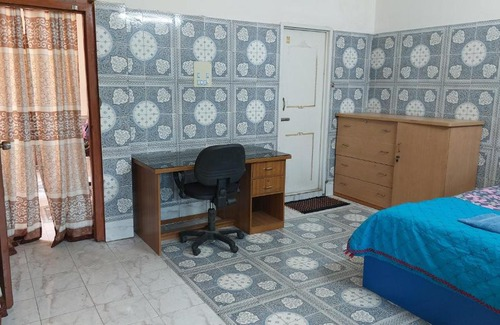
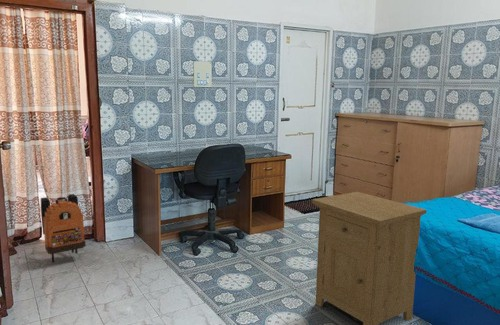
+ nightstand [311,191,428,325]
+ backpack [40,193,87,263]
